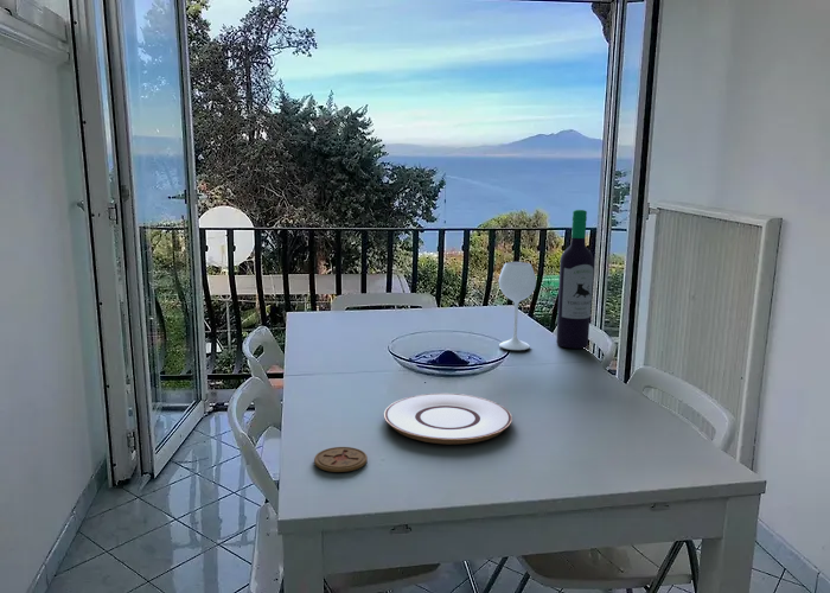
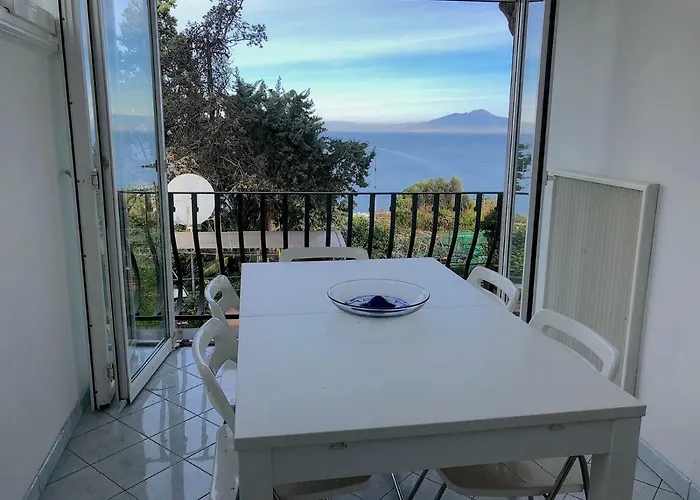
- plate [383,393,513,445]
- coaster [313,446,369,473]
- wine bottle [498,209,595,351]
